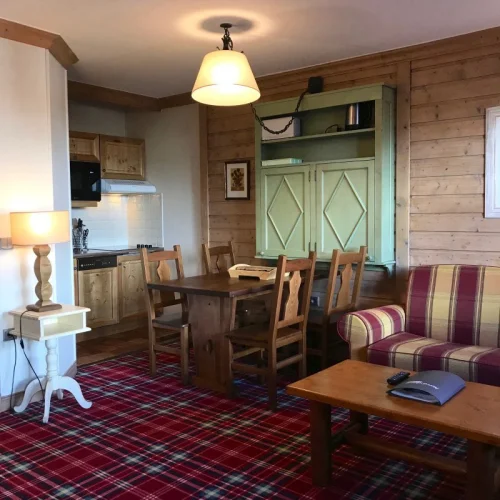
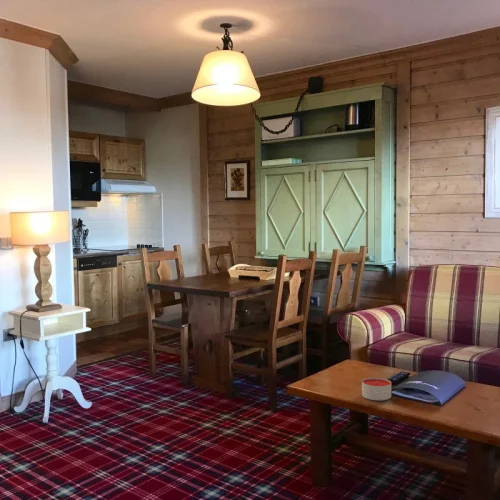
+ candle [361,377,392,401]
